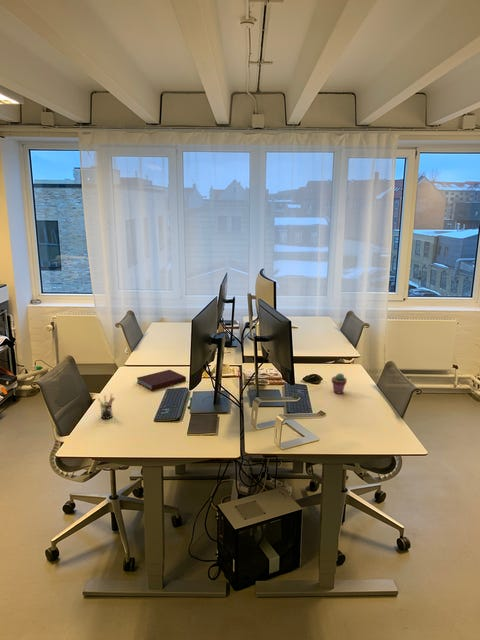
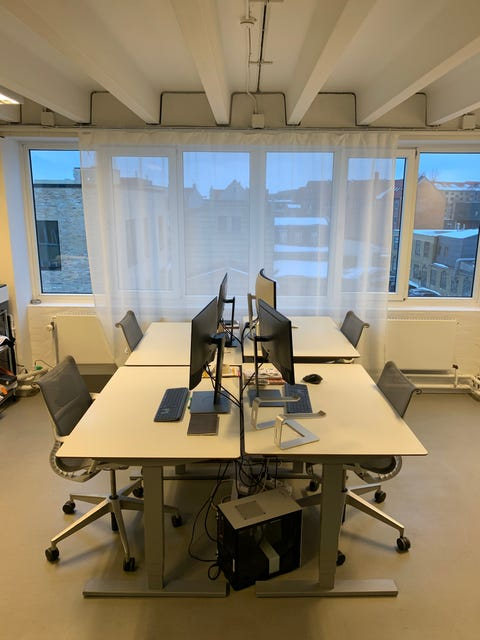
- potted succulent [330,372,348,395]
- pen holder [96,393,116,420]
- notebook [136,369,187,391]
